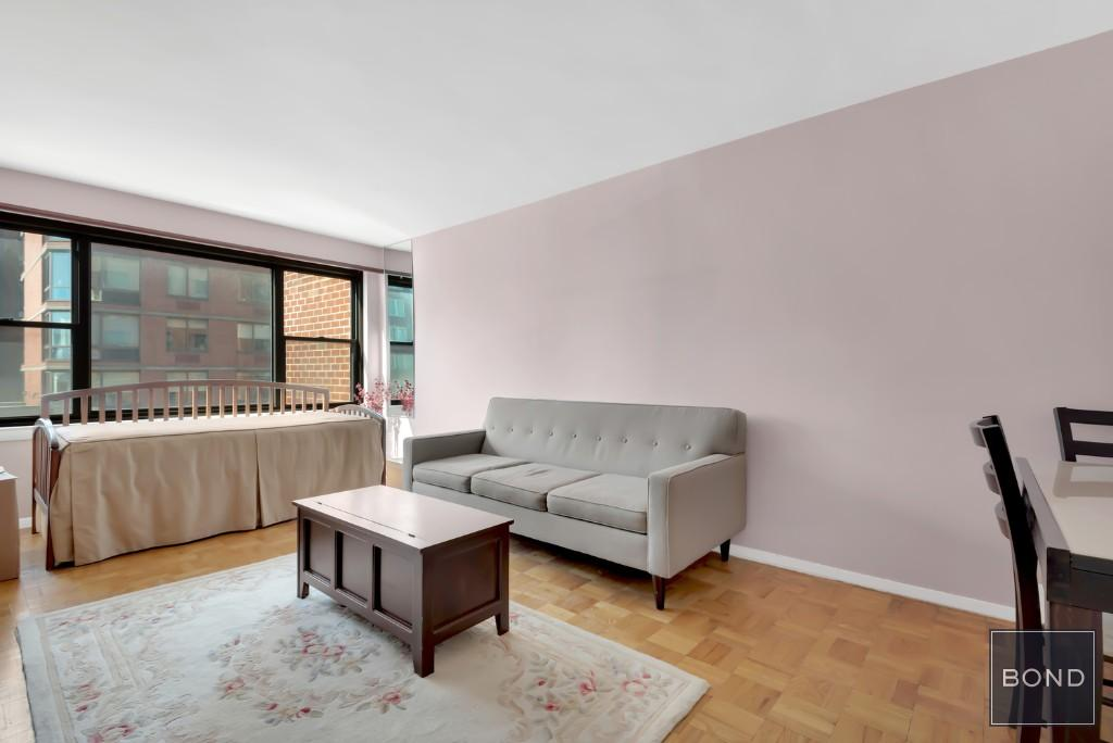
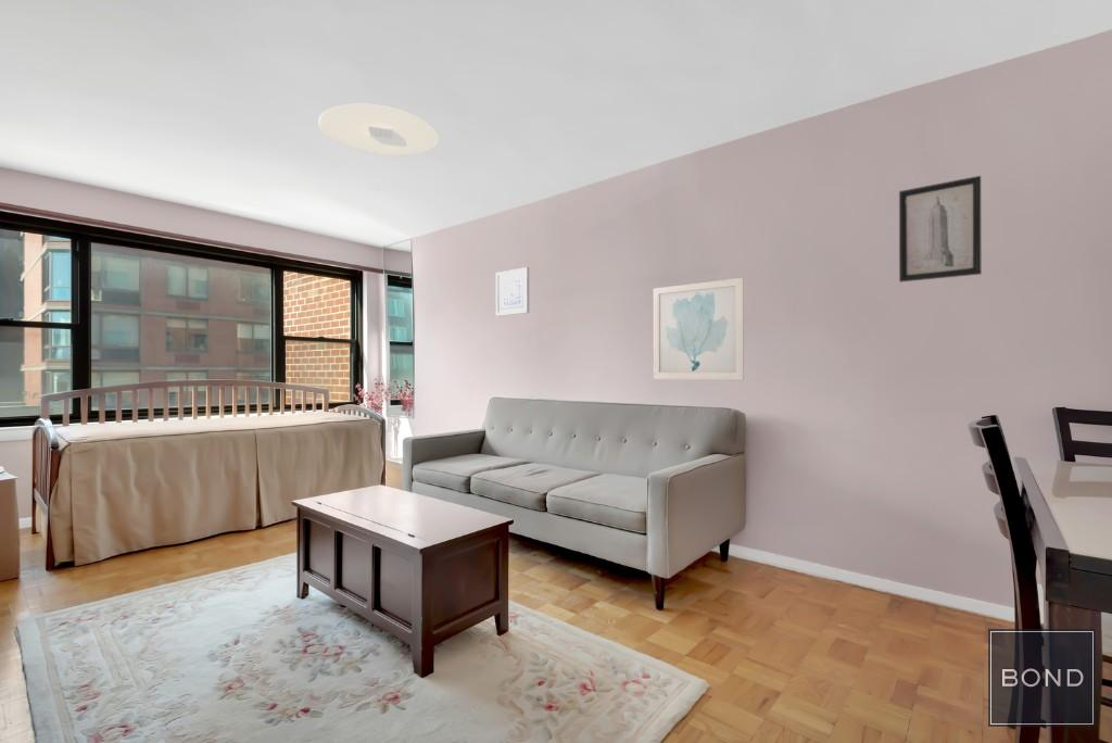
+ wall art [653,277,745,381]
+ wall art [495,266,530,317]
+ wall art [898,175,983,284]
+ ceiling light [317,102,440,158]
